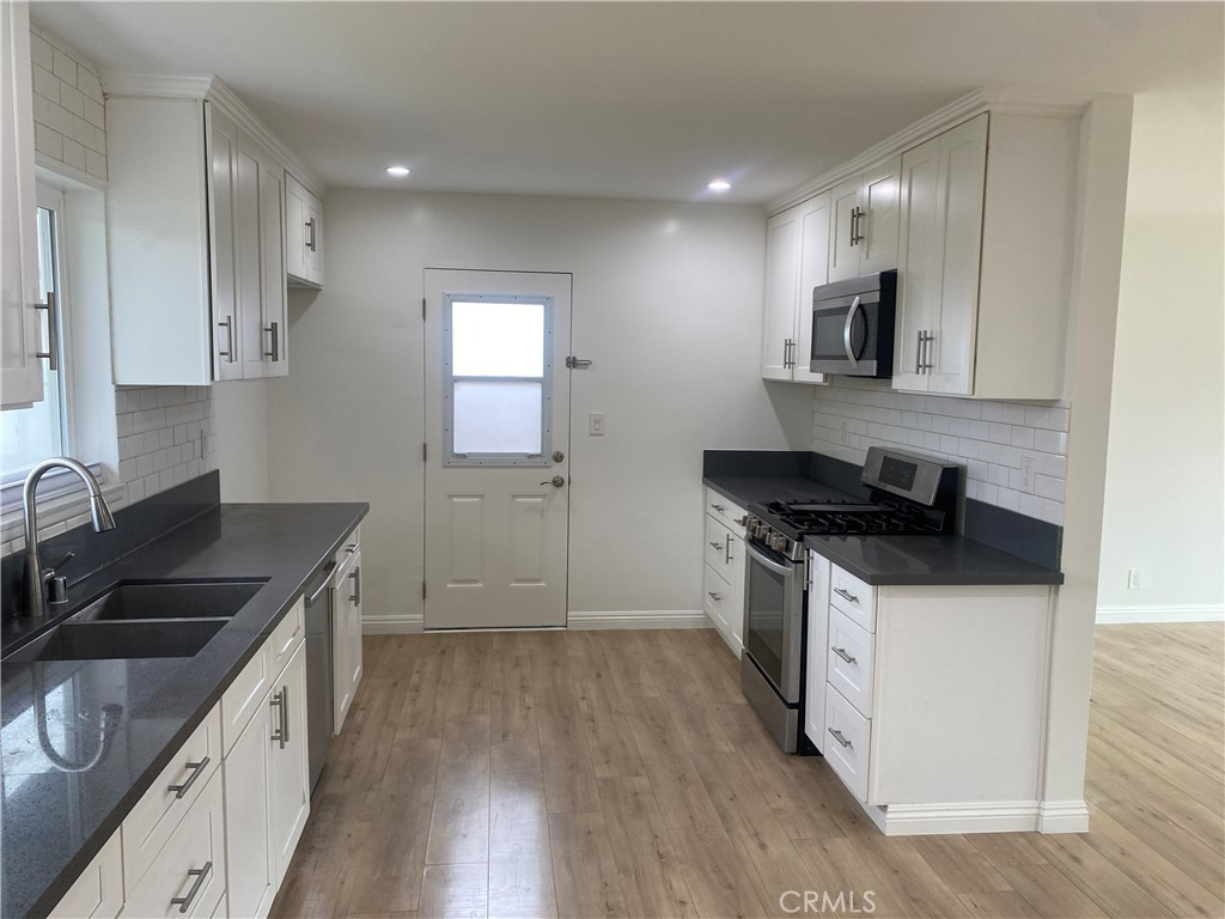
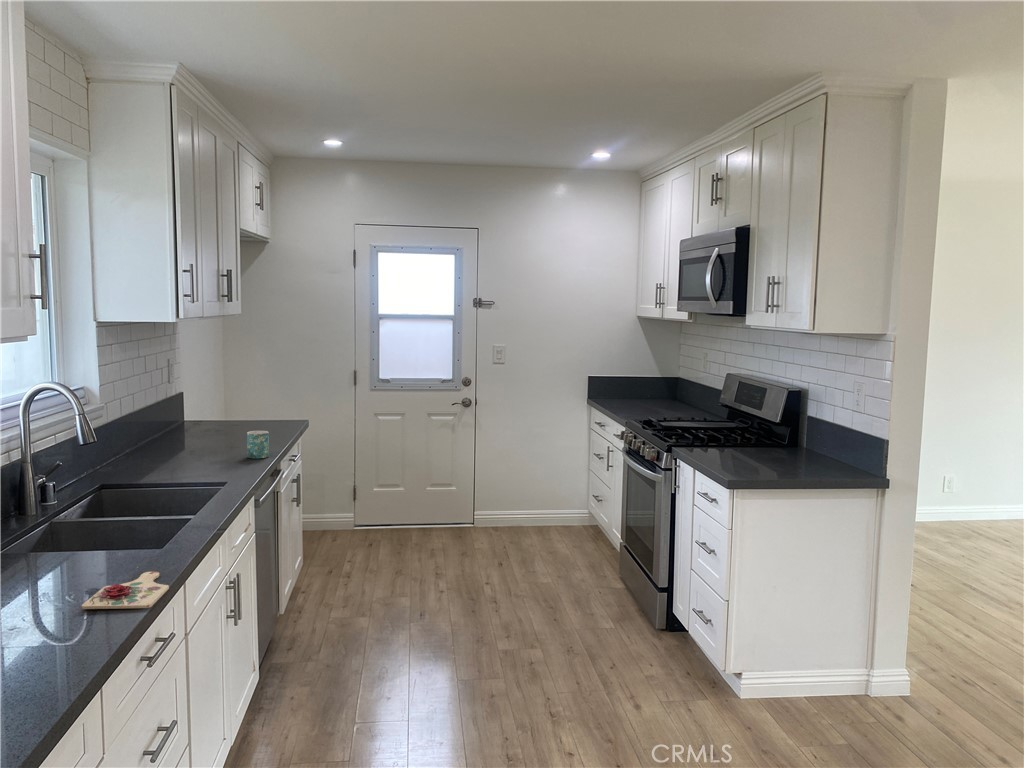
+ mug [246,430,270,459]
+ cutting board [81,570,170,610]
